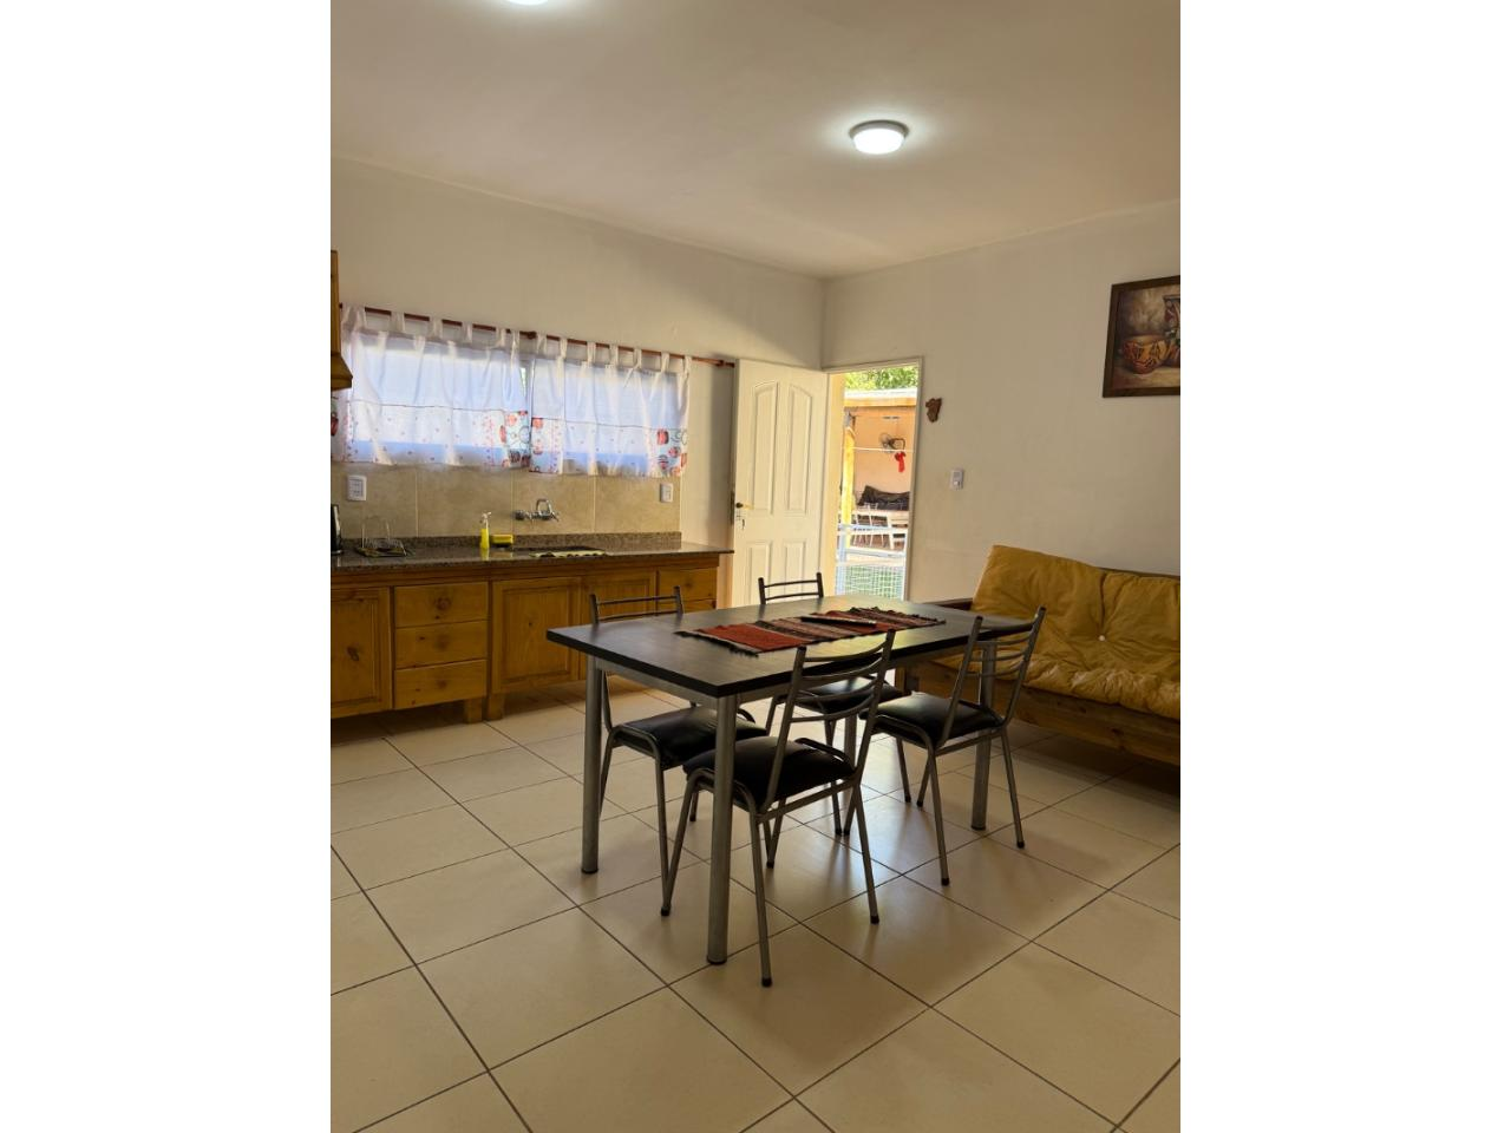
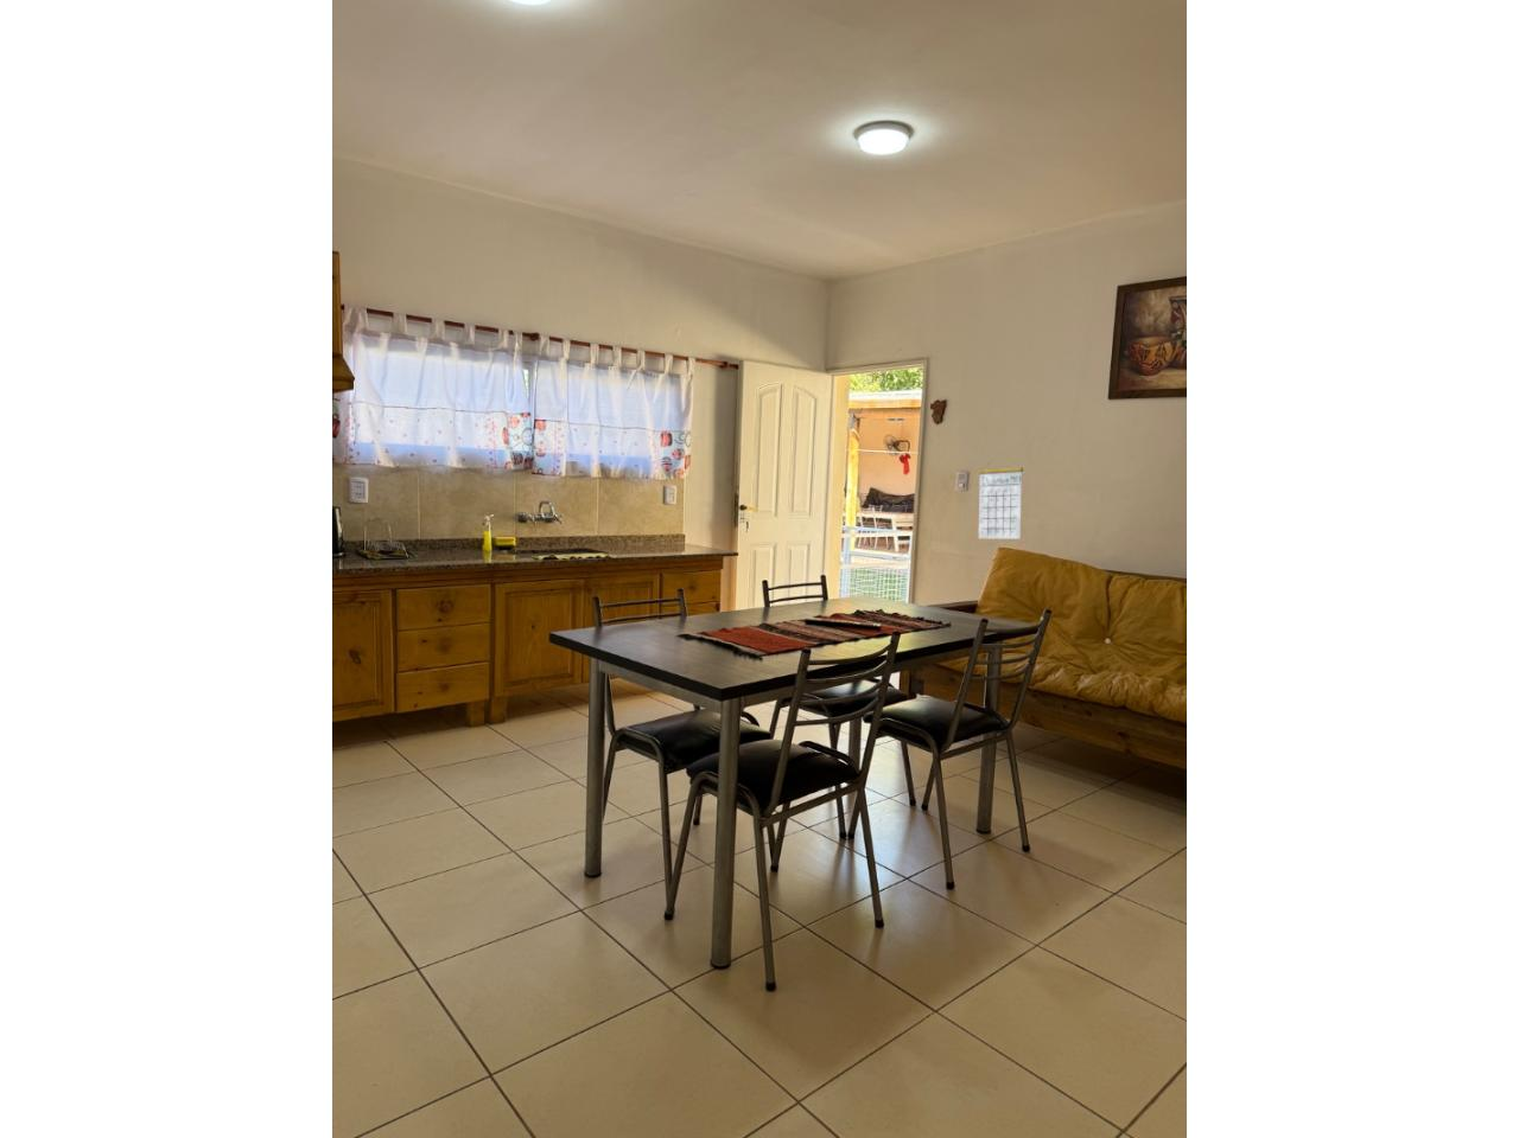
+ calendar [978,452,1024,539]
